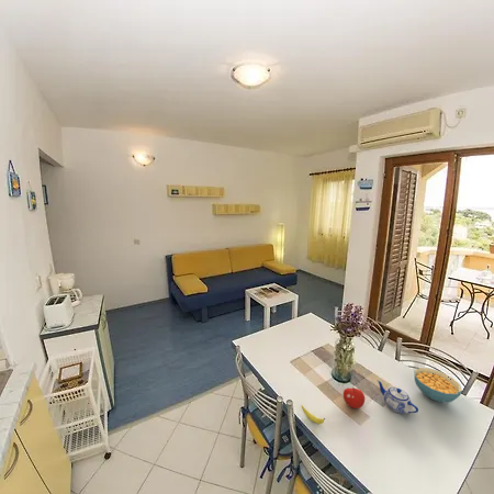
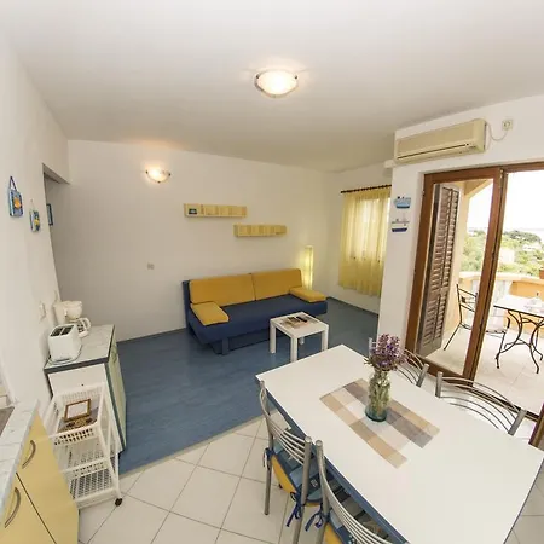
- teapot [377,379,419,415]
- fruit [343,386,366,409]
- cereal bowl [413,367,463,404]
- banana [300,404,326,425]
